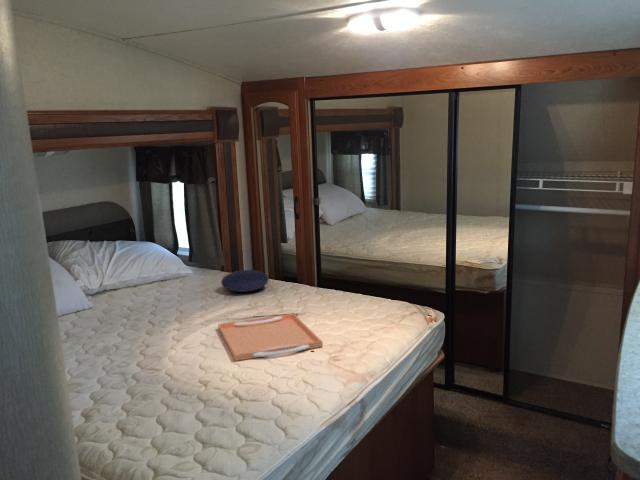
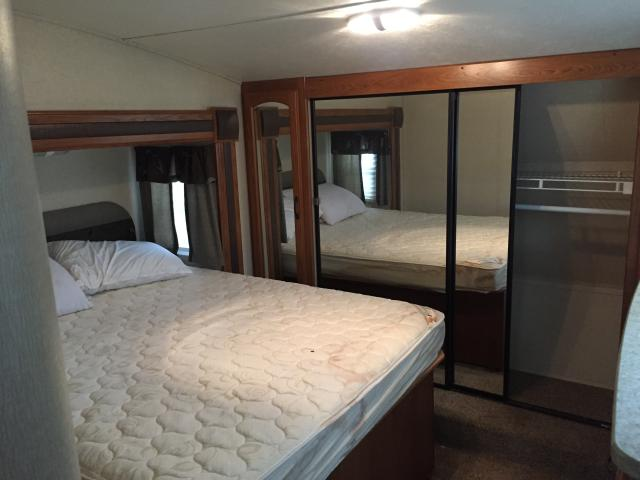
- serving tray [217,312,324,362]
- cushion [220,269,270,293]
